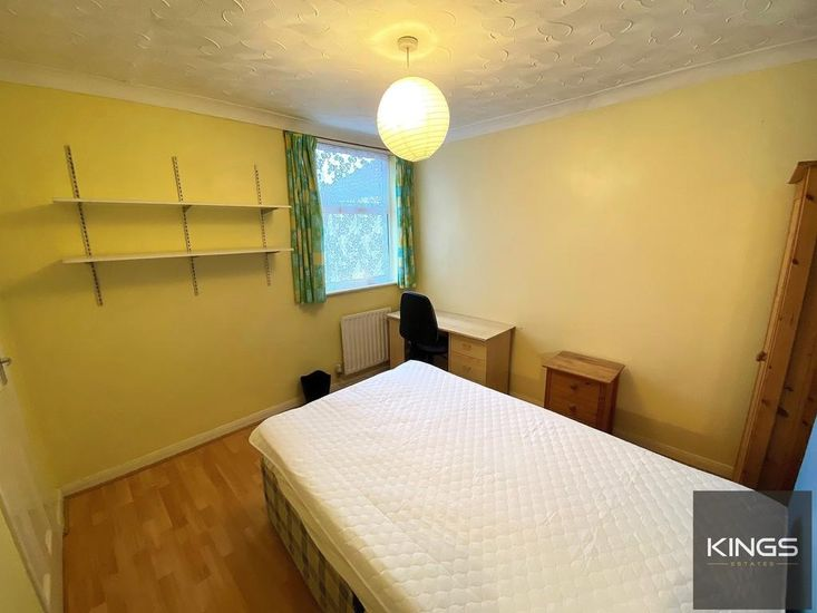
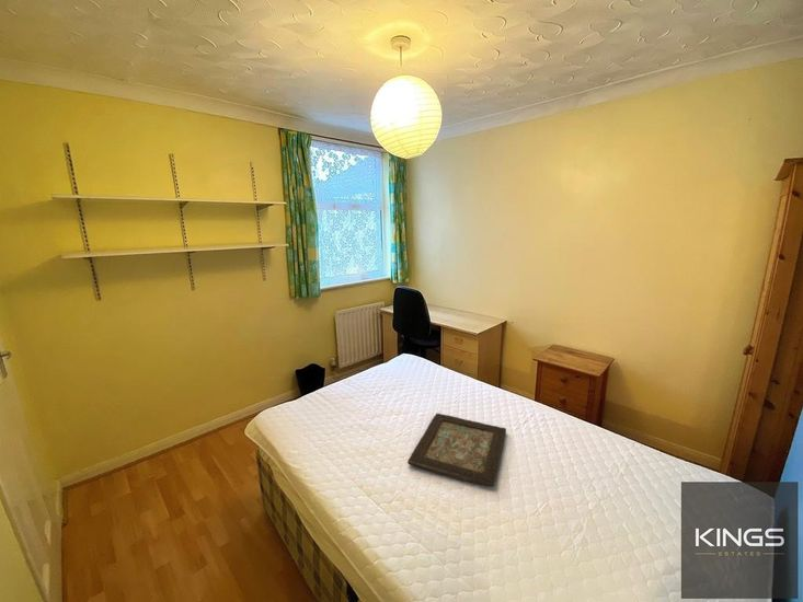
+ decorative tray [408,413,507,487]
